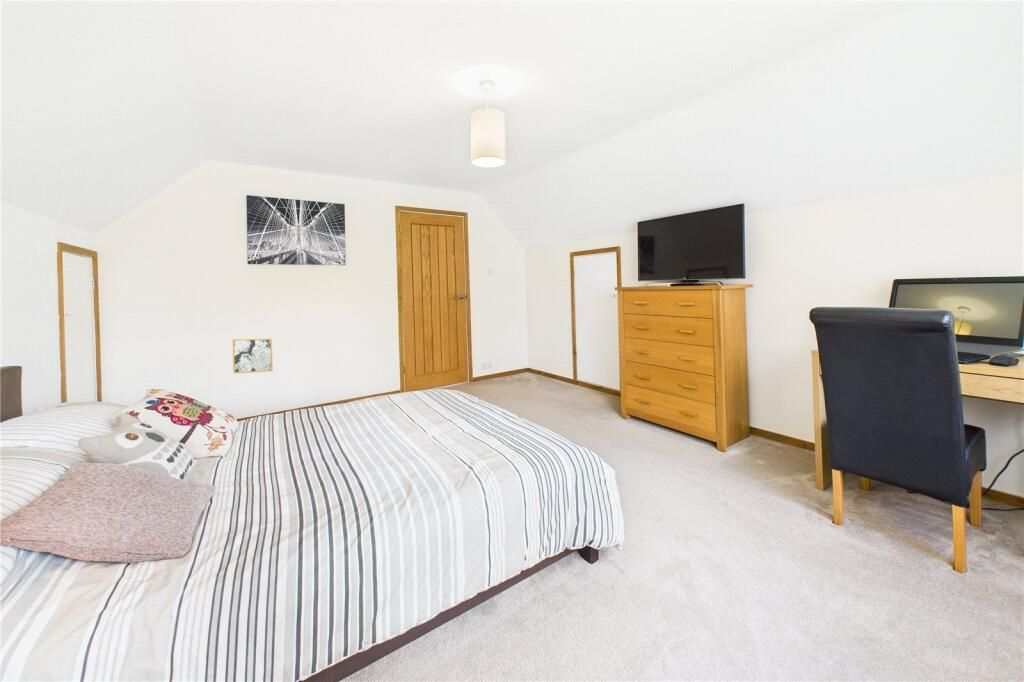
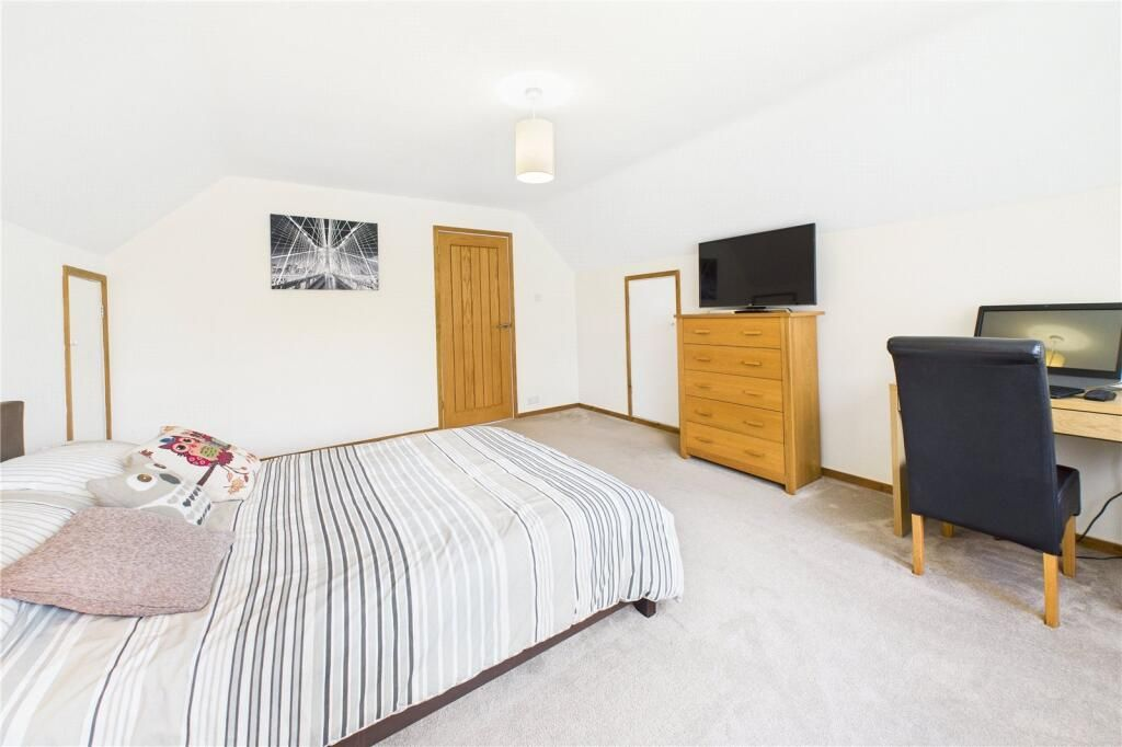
- wall art [231,337,274,375]
